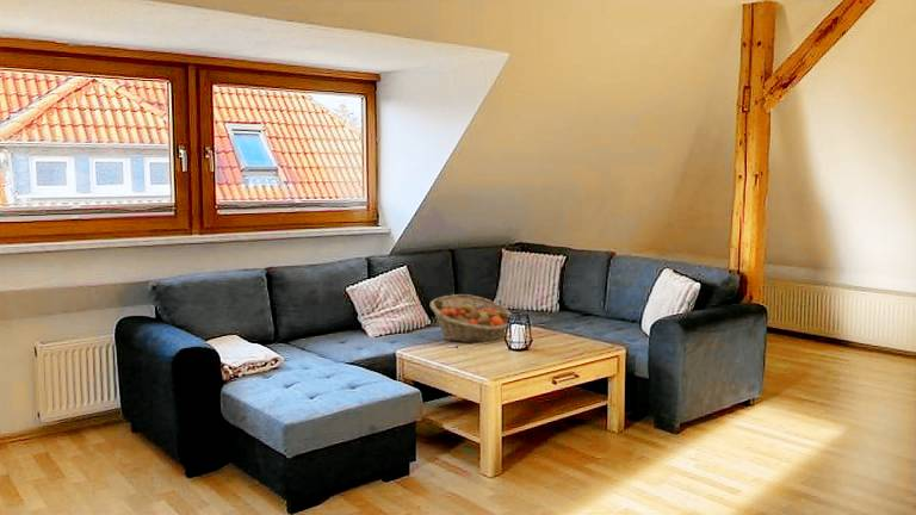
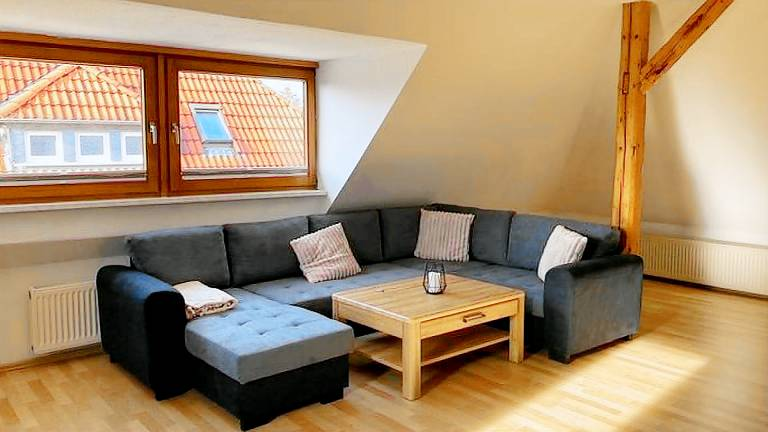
- fruit basket [429,293,513,343]
